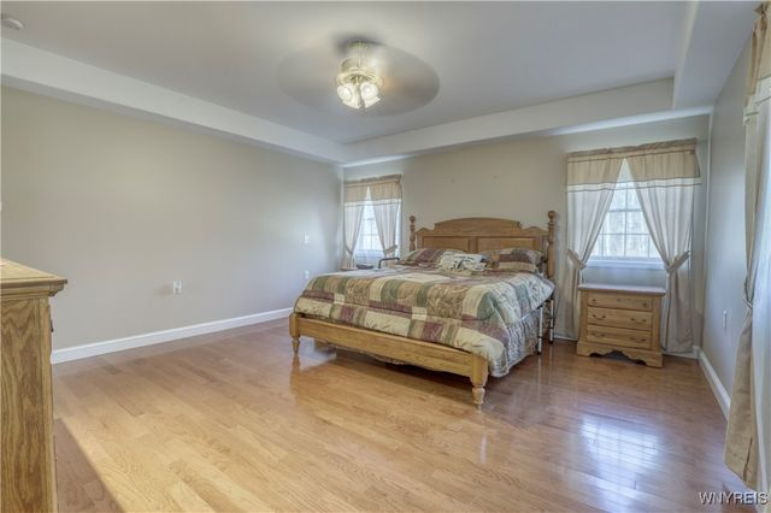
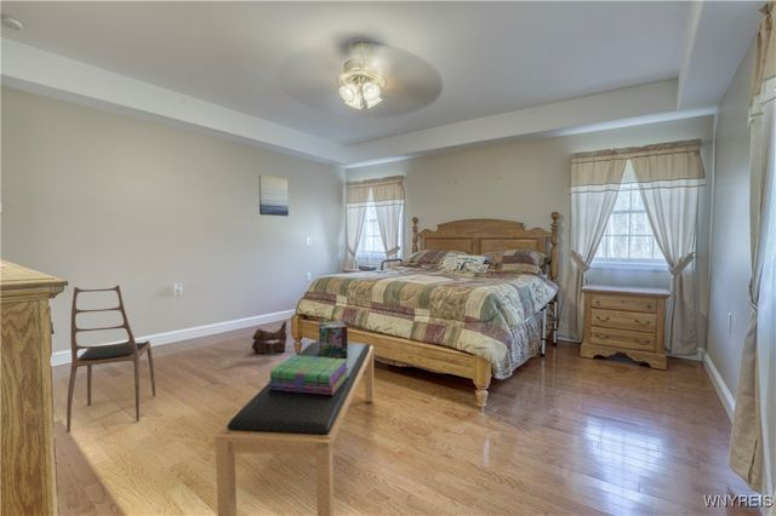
+ stack of books [267,354,349,395]
+ decorative box [318,320,349,357]
+ wall art [257,174,290,217]
+ chair [65,283,156,434]
+ bench [215,342,375,516]
+ boots [251,321,289,354]
